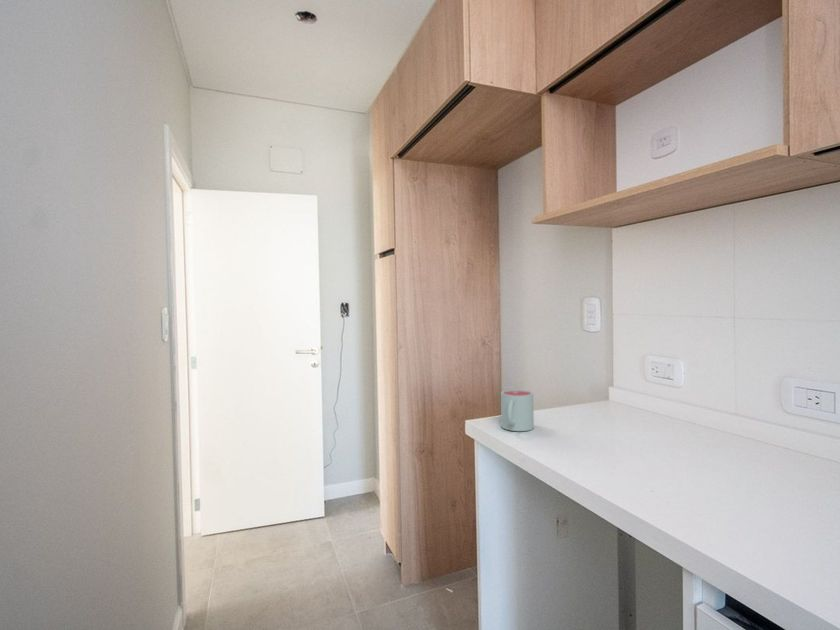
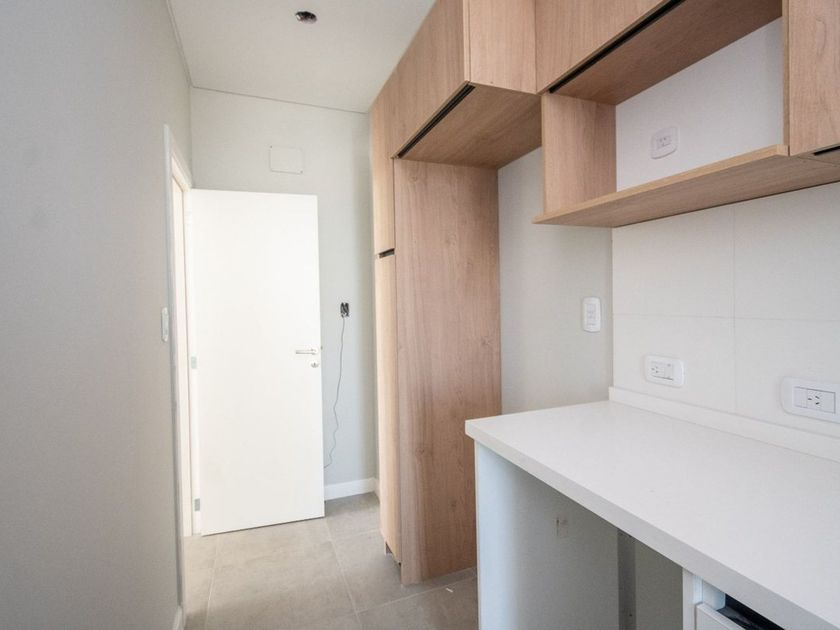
- mug [500,389,535,432]
